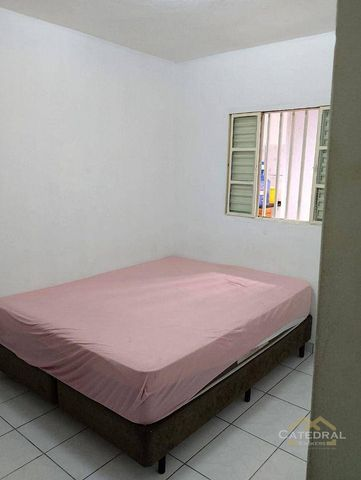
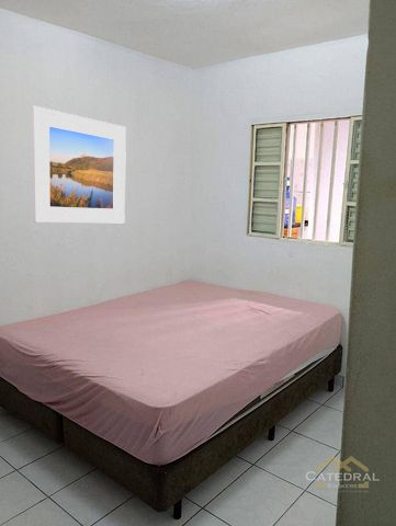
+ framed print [31,105,127,224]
